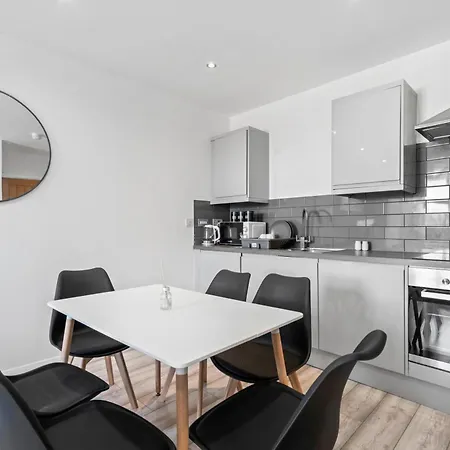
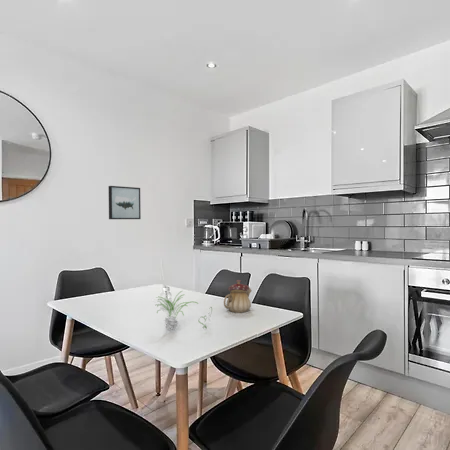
+ wall art [108,185,142,220]
+ plant [152,290,213,331]
+ teapot [223,279,252,314]
